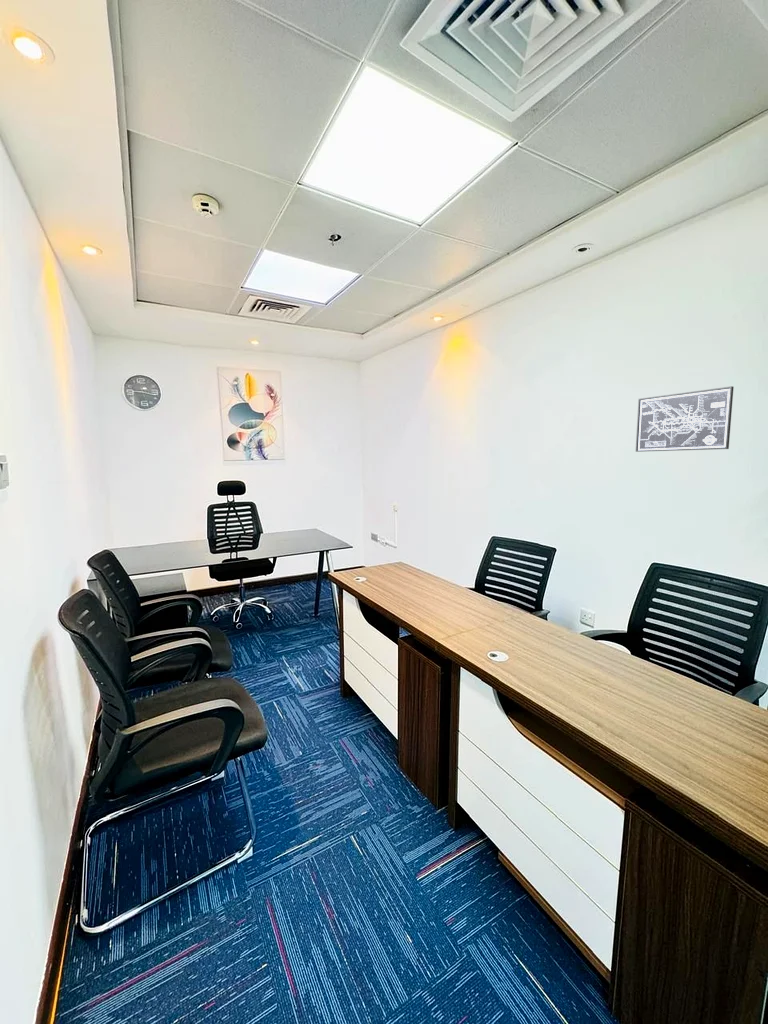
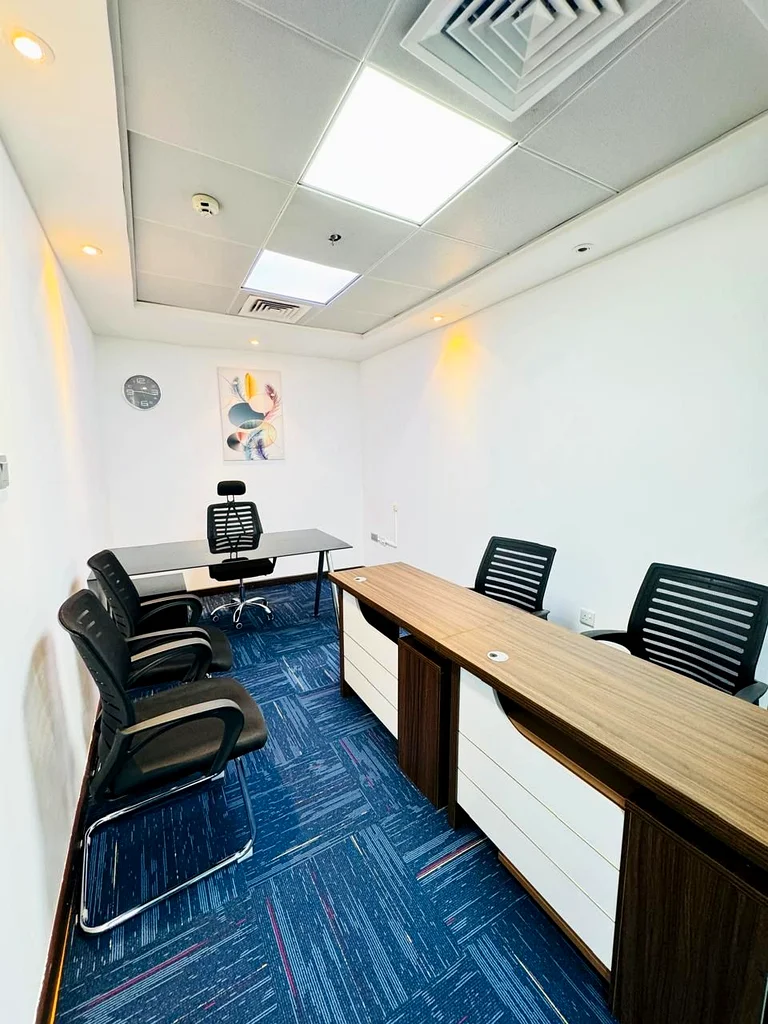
- wall art [635,385,735,453]
